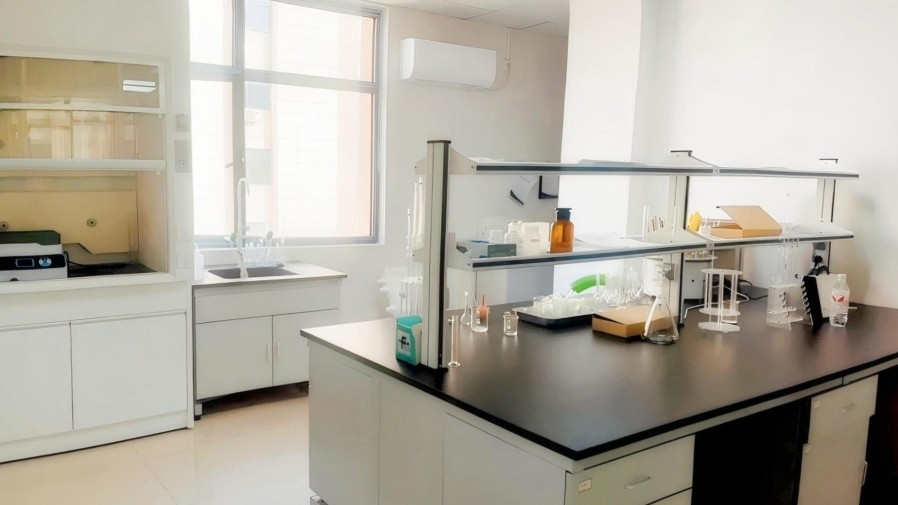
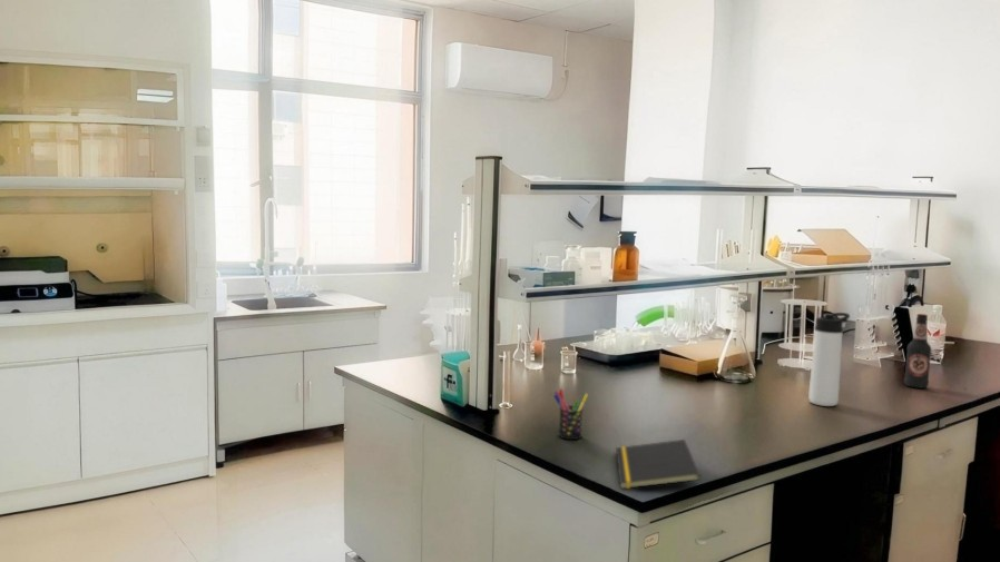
+ pen holder [552,387,589,441]
+ bottle [903,313,933,390]
+ thermos bottle [807,312,851,407]
+ notepad [615,438,702,490]
